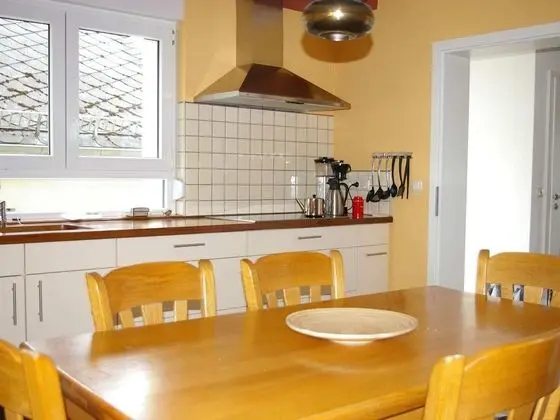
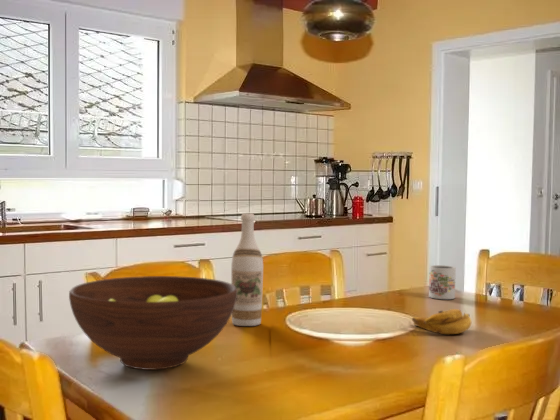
+ fruit bowl [68,275,237,371]
+ wine bottle [230,212,264,327]
+ mug [428,264,457,300]
+ banana [411,308,472,335]
